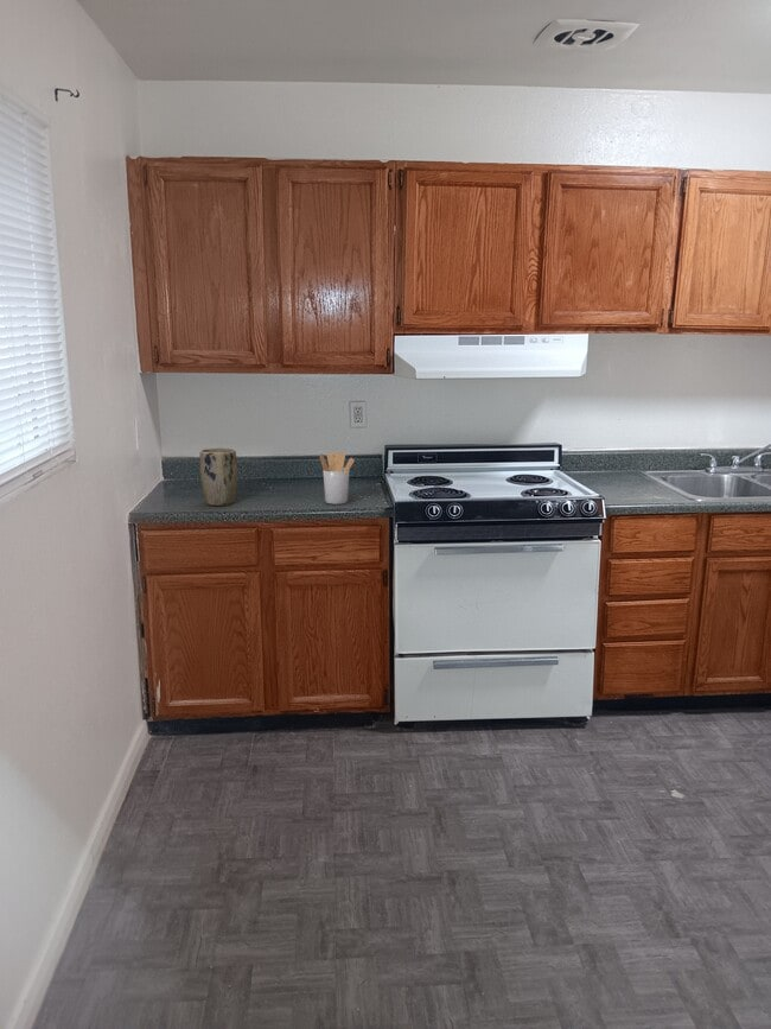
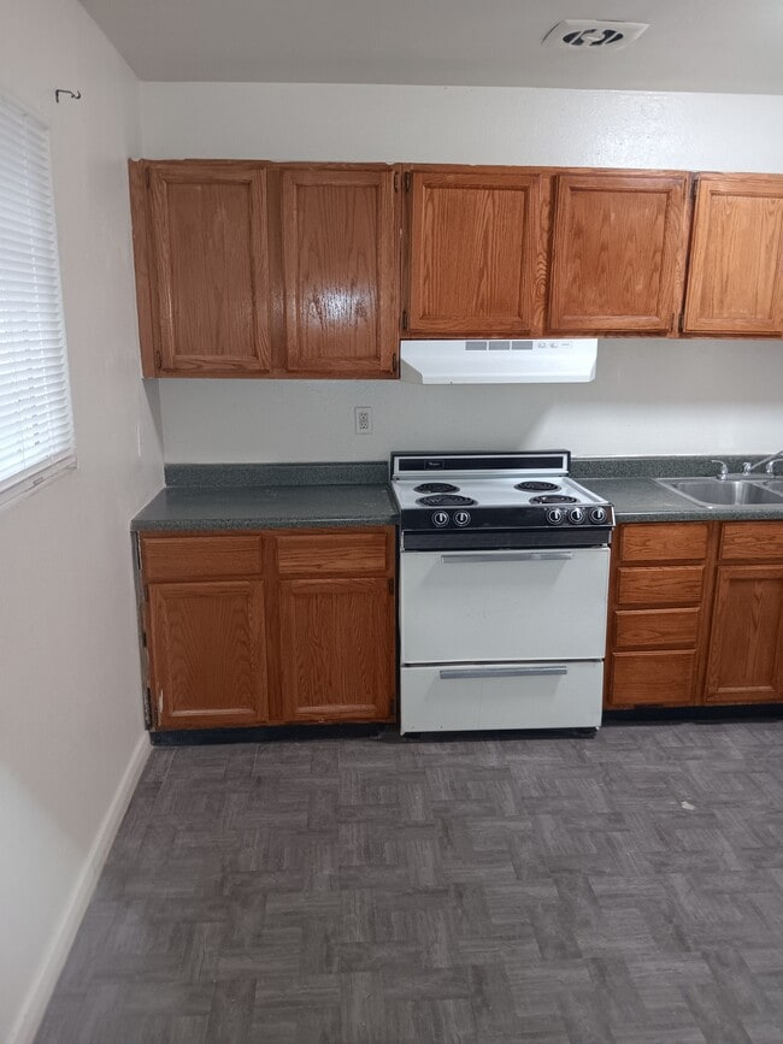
- plant pot [198,446,238,507]
- utensil holder [319,451,356,506]
